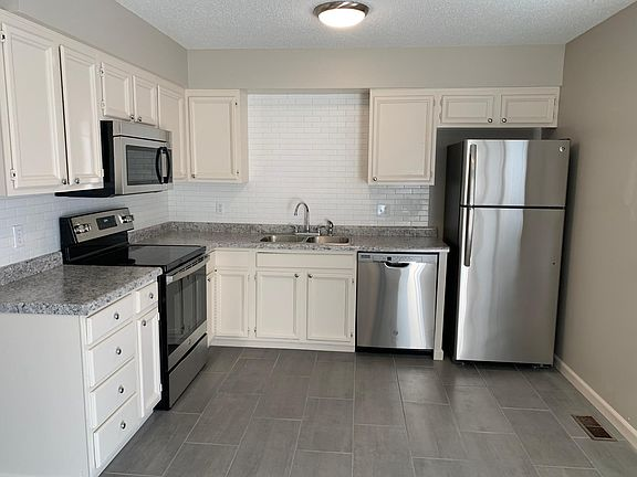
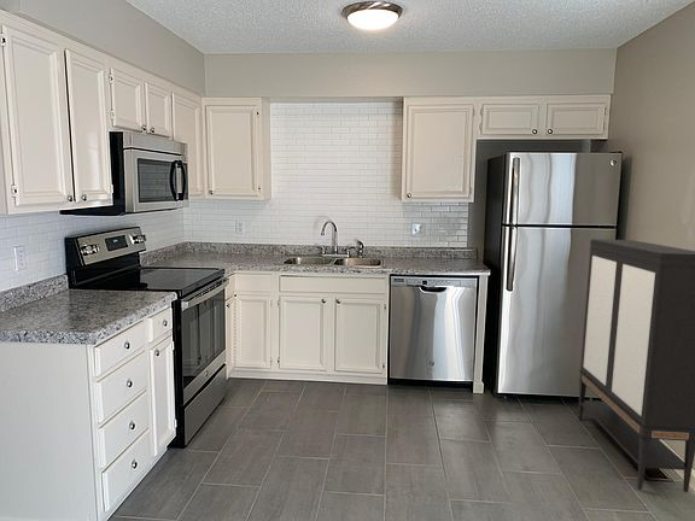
+ storage cabinet [577,238,695,493]
